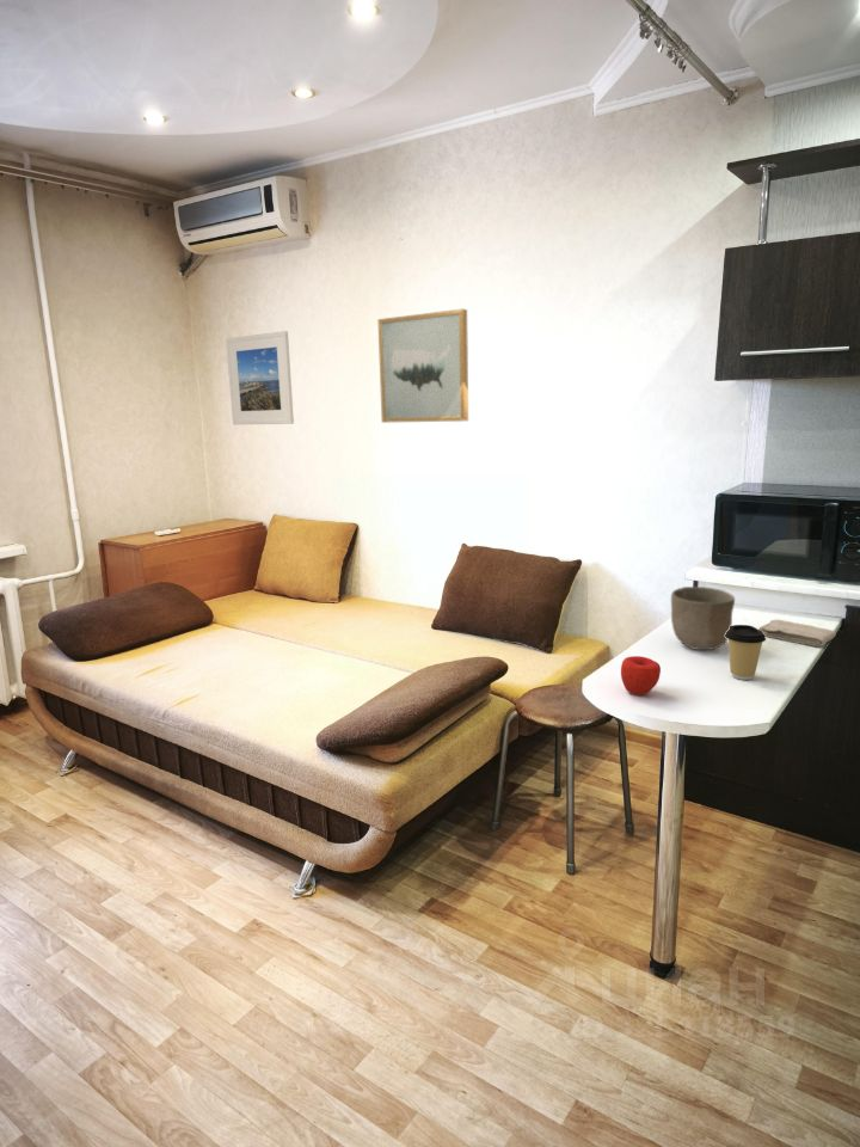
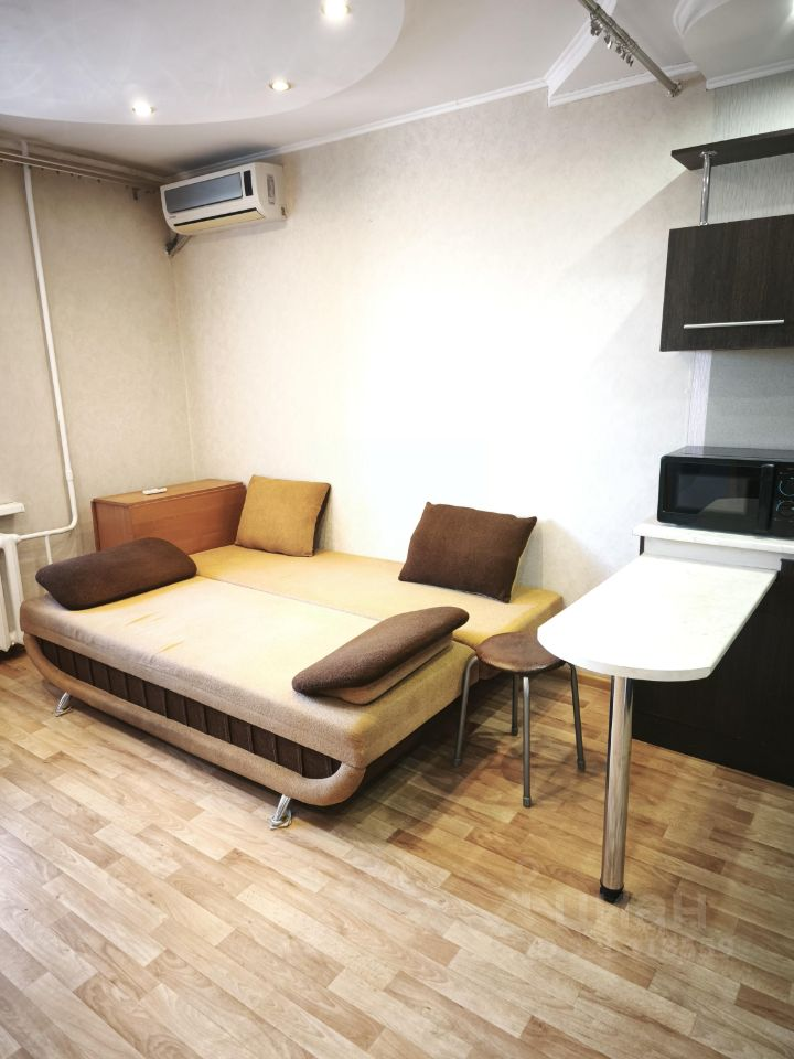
- wall art [376,308,469,424]
- washcloth [758,618,837,648]
- coffee cup [725,624,767,681]
- apple [620,655,662,697]
- bowl [670,585,736,651]
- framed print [225,330,295,427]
